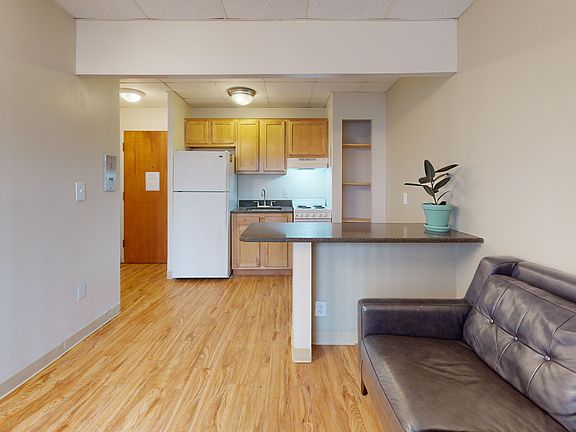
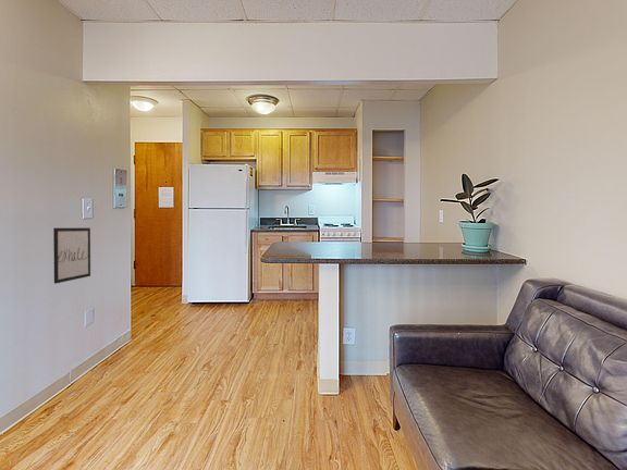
+ wall art [52,227,91,285]
